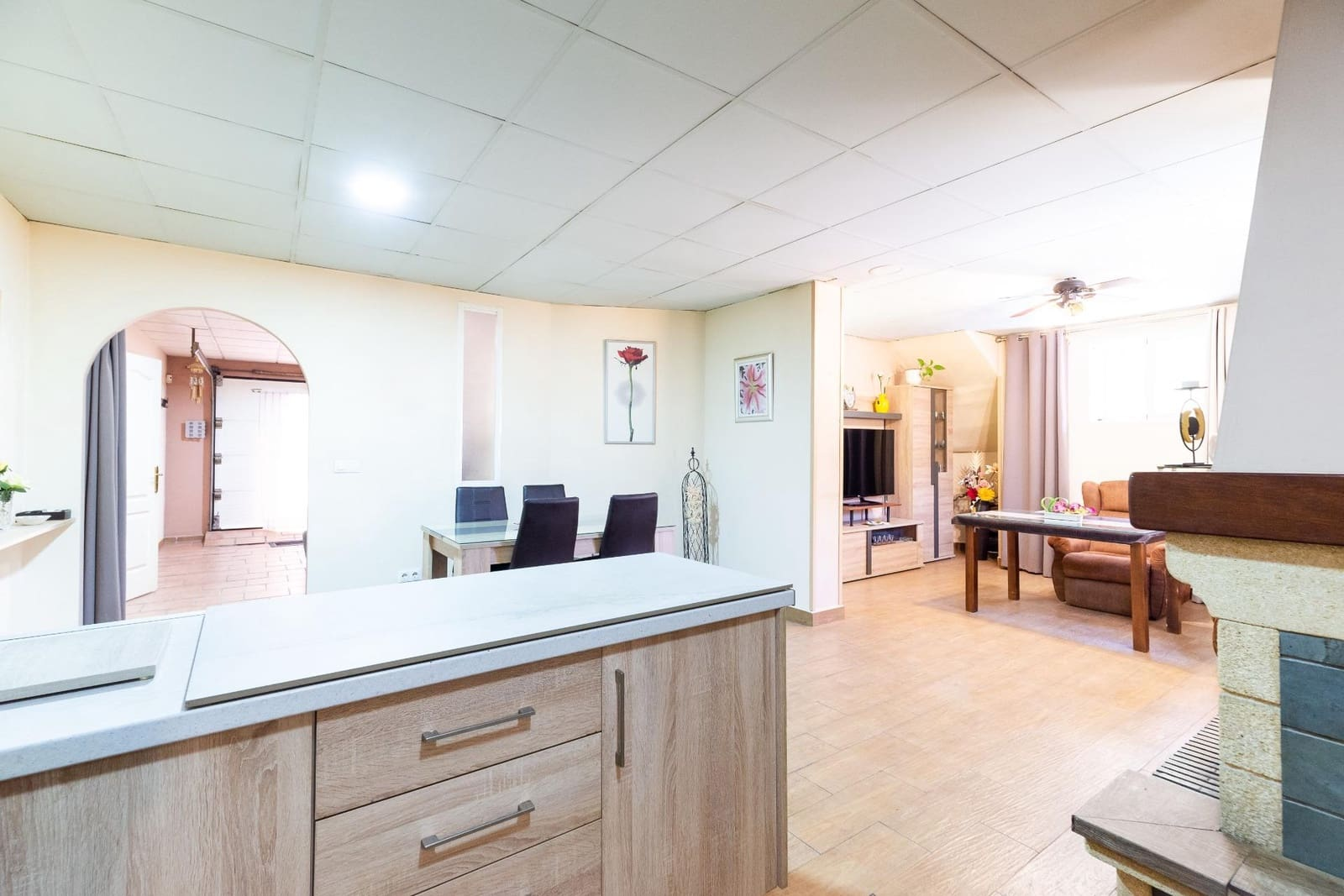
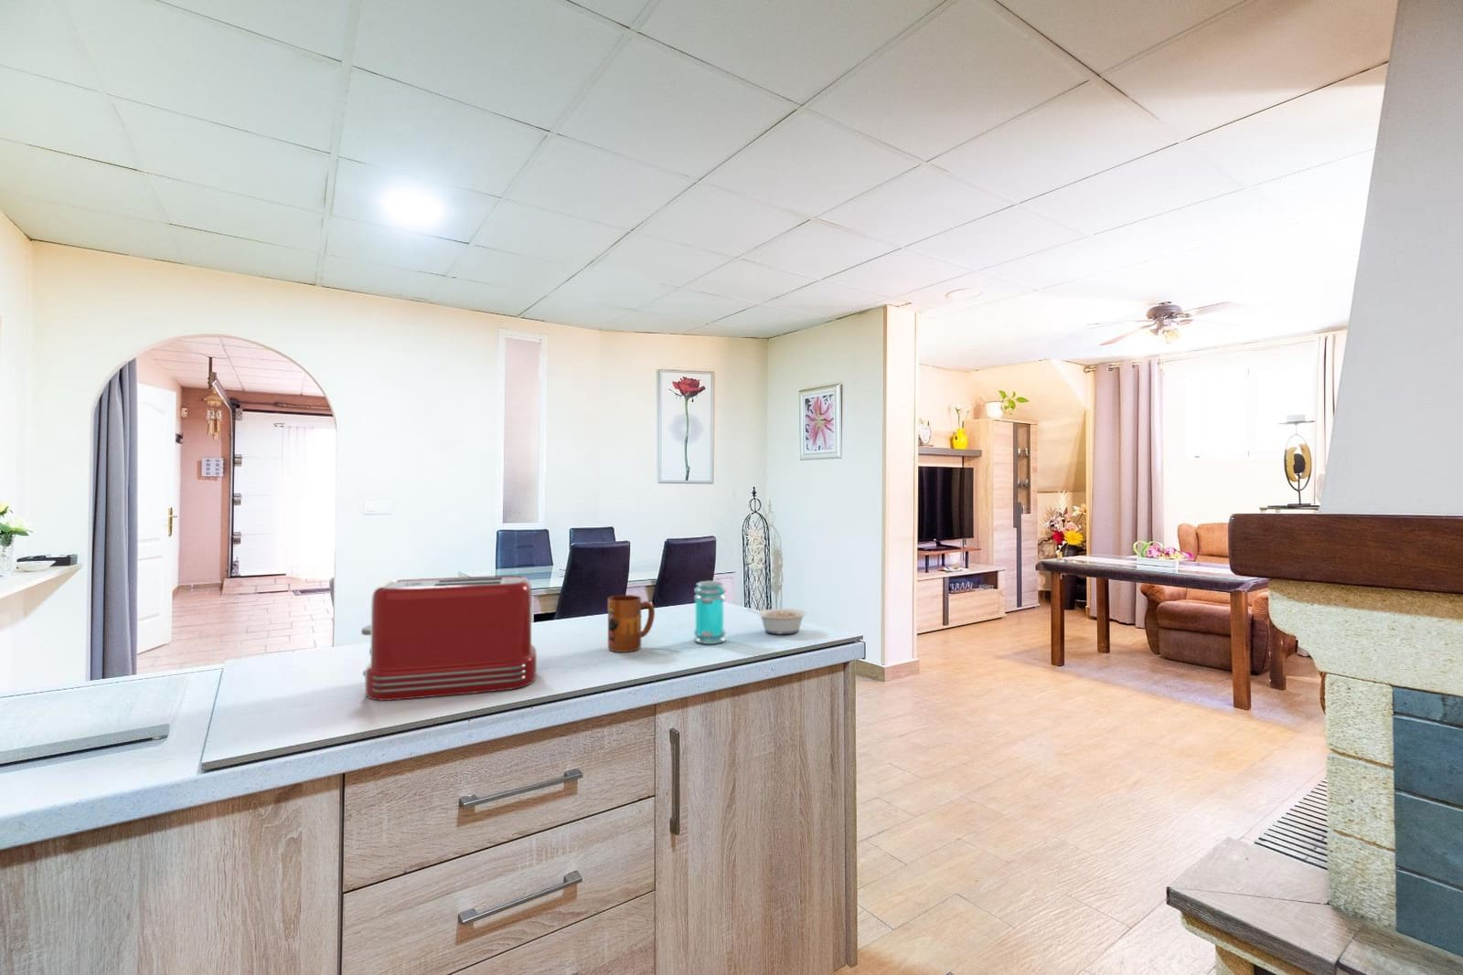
+ toaster [360,575,538,702]
+ jar [693,580,727,645]
+ mug [607,594,655,653]
+ legume [746,607,808,635]
